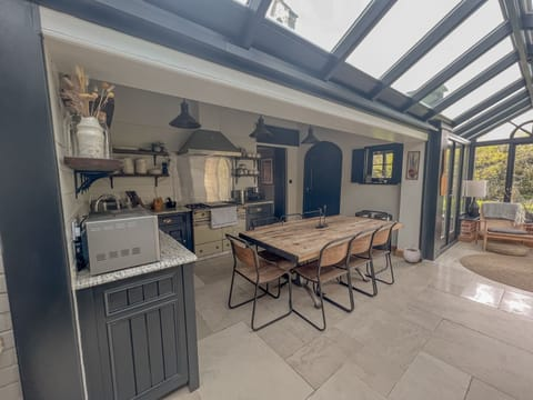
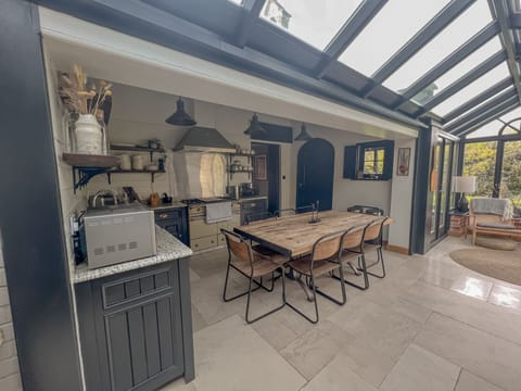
- plant pot [402,243,422,263]
